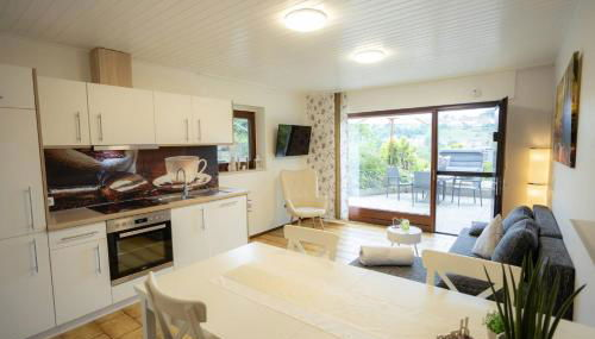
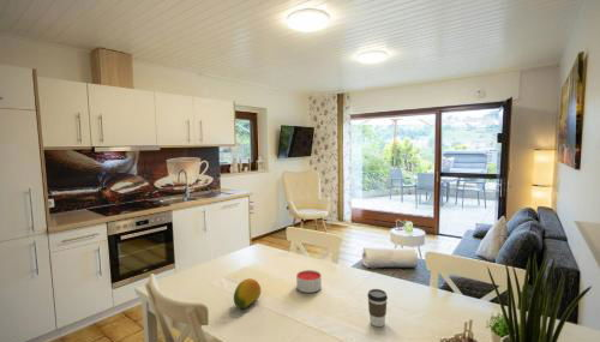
+ candle [295,269,323,294]
+ fruit [233,277,262,310]
+ coffee cup [366,288,389,328]
